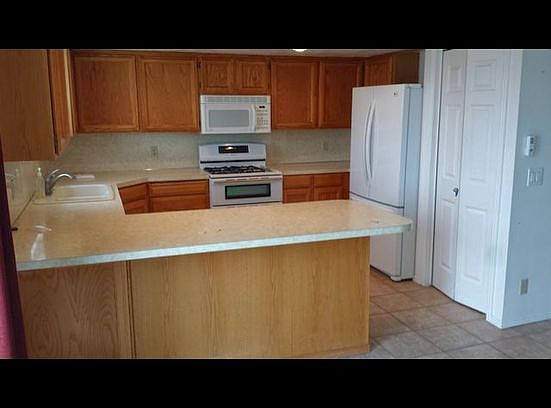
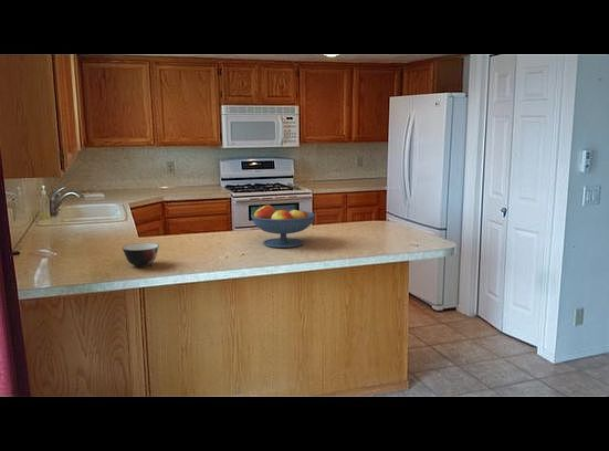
+ fruit bowl [250,204,316,249]
+ soup bowl [122,242,160,269]
